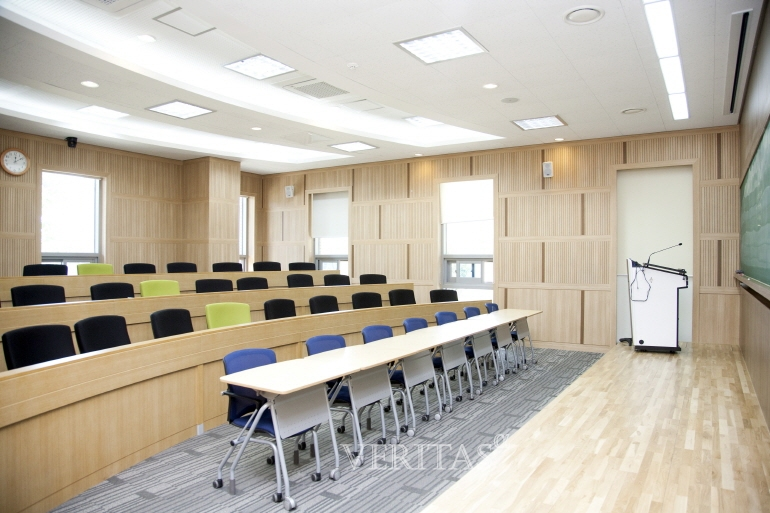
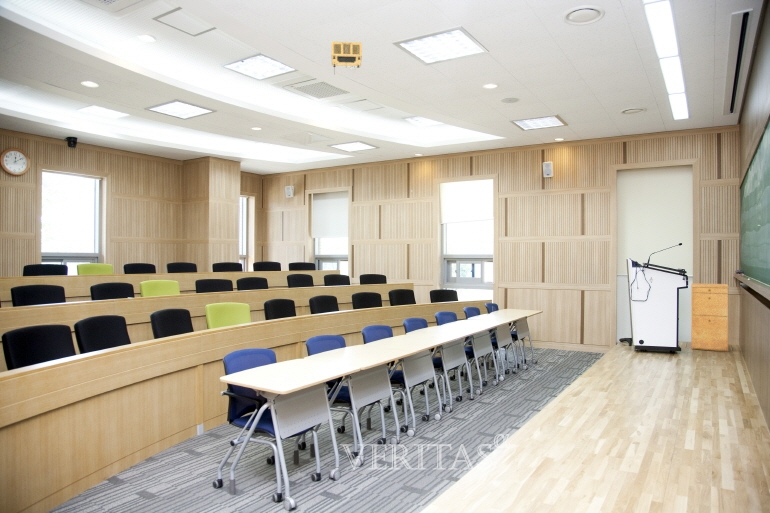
+ projector [330,41,363,76]
+ filing cabinet [690,282,730,353]
